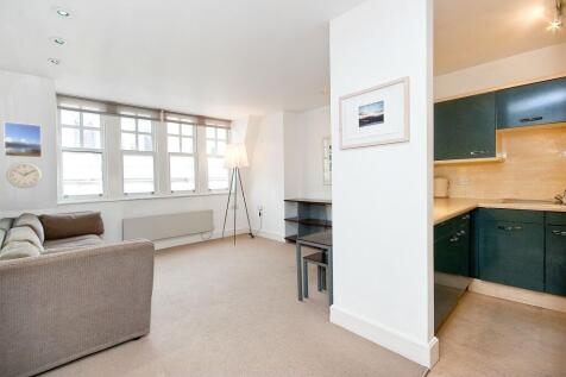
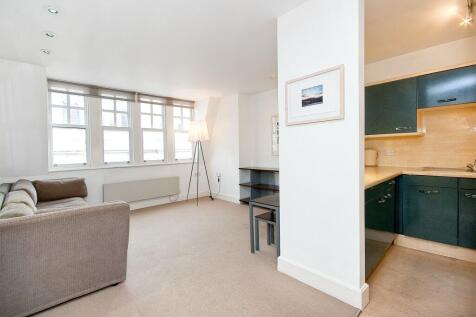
- wall clock [5,162,43,189]
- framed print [2,120,43,159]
